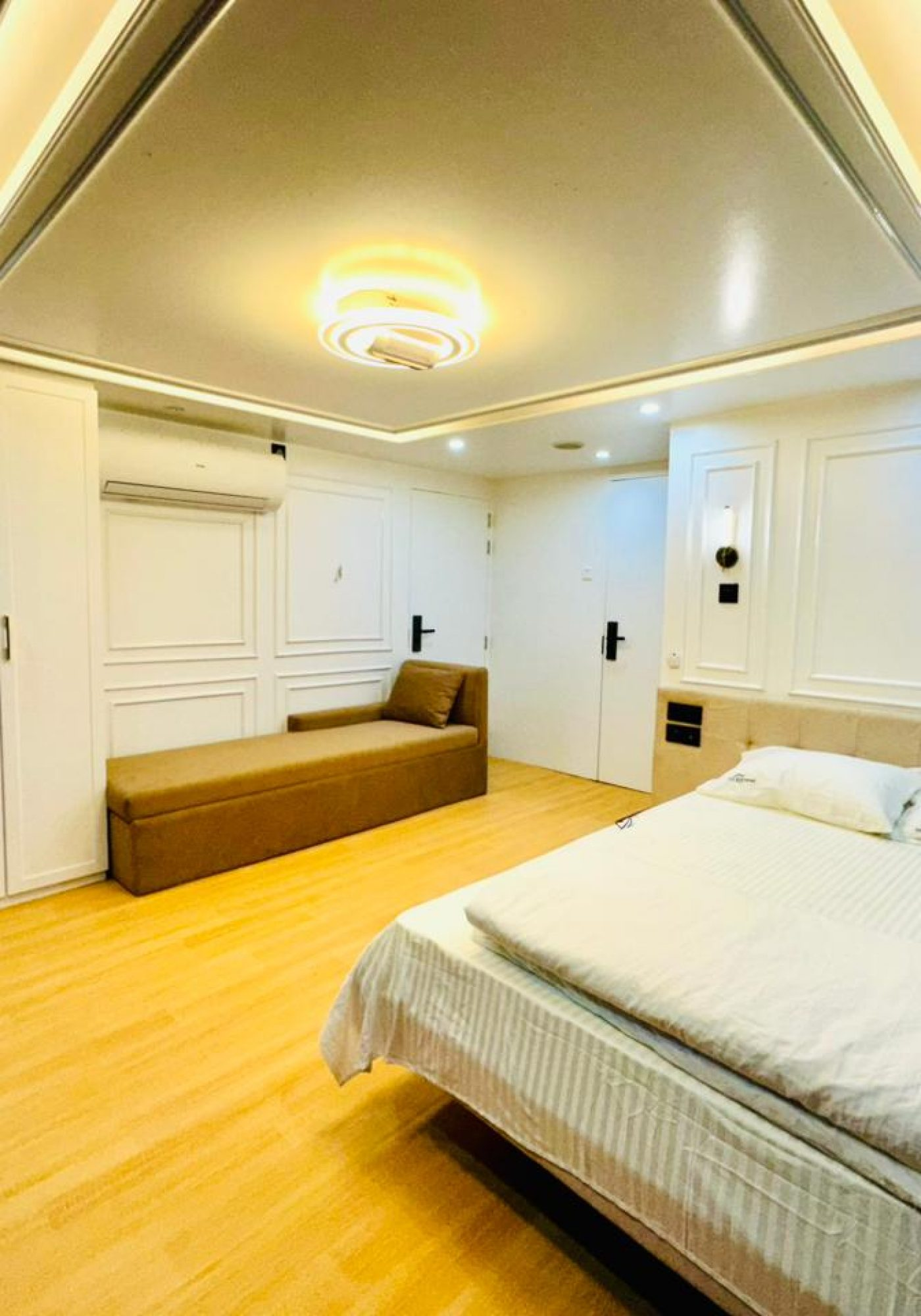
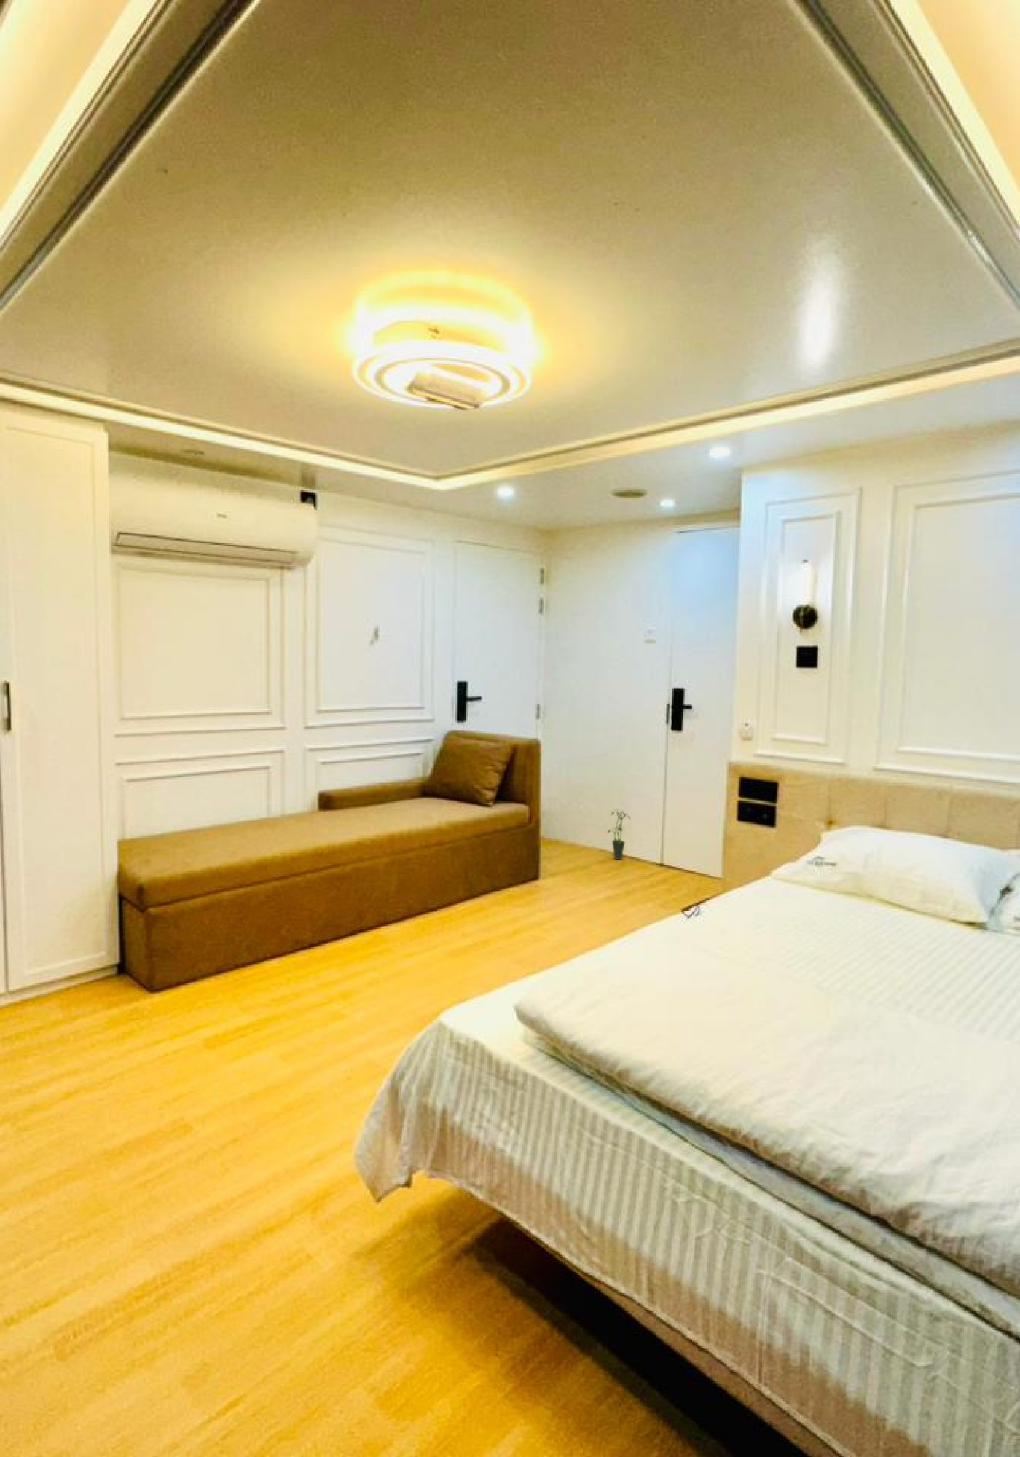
+ potted plant [607,808,631,860]
